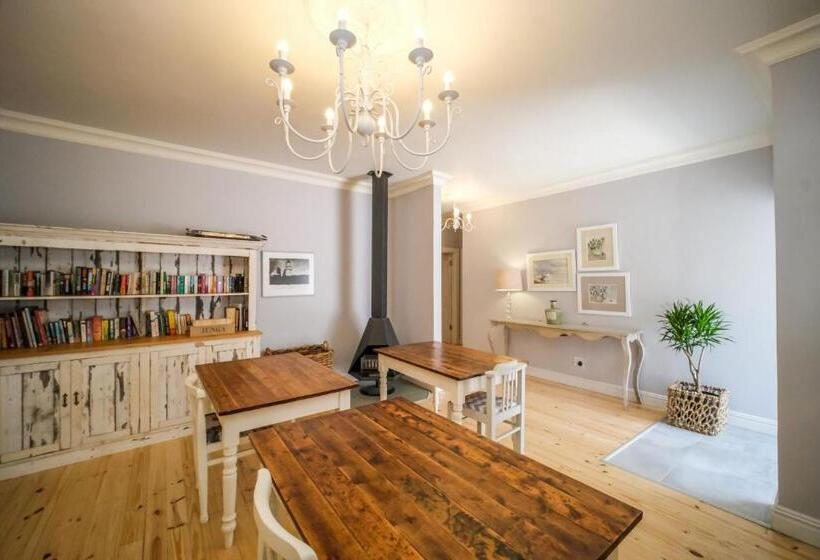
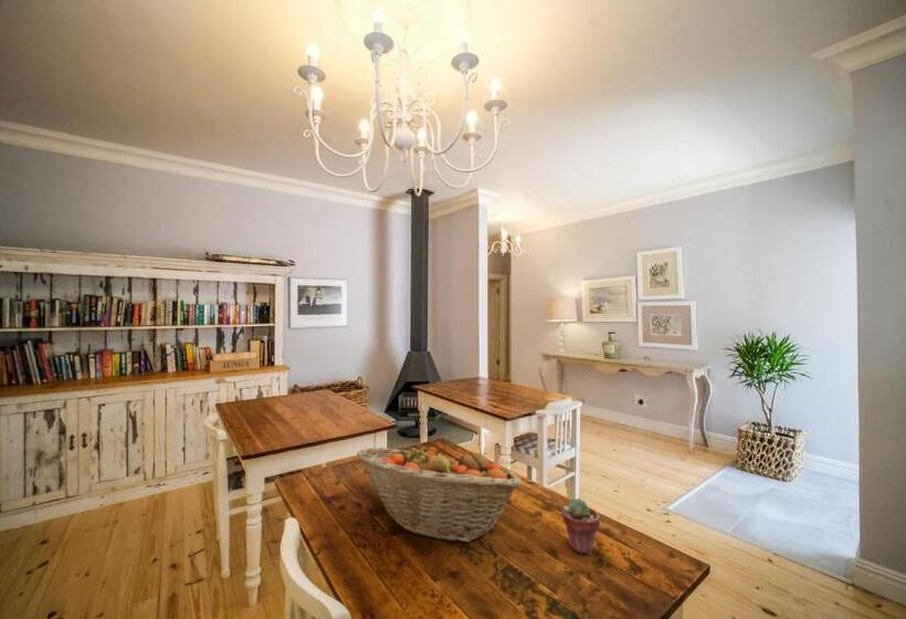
+ fruit basket [356,443,523,543]
+ potted succulent [561,496,601,556]
